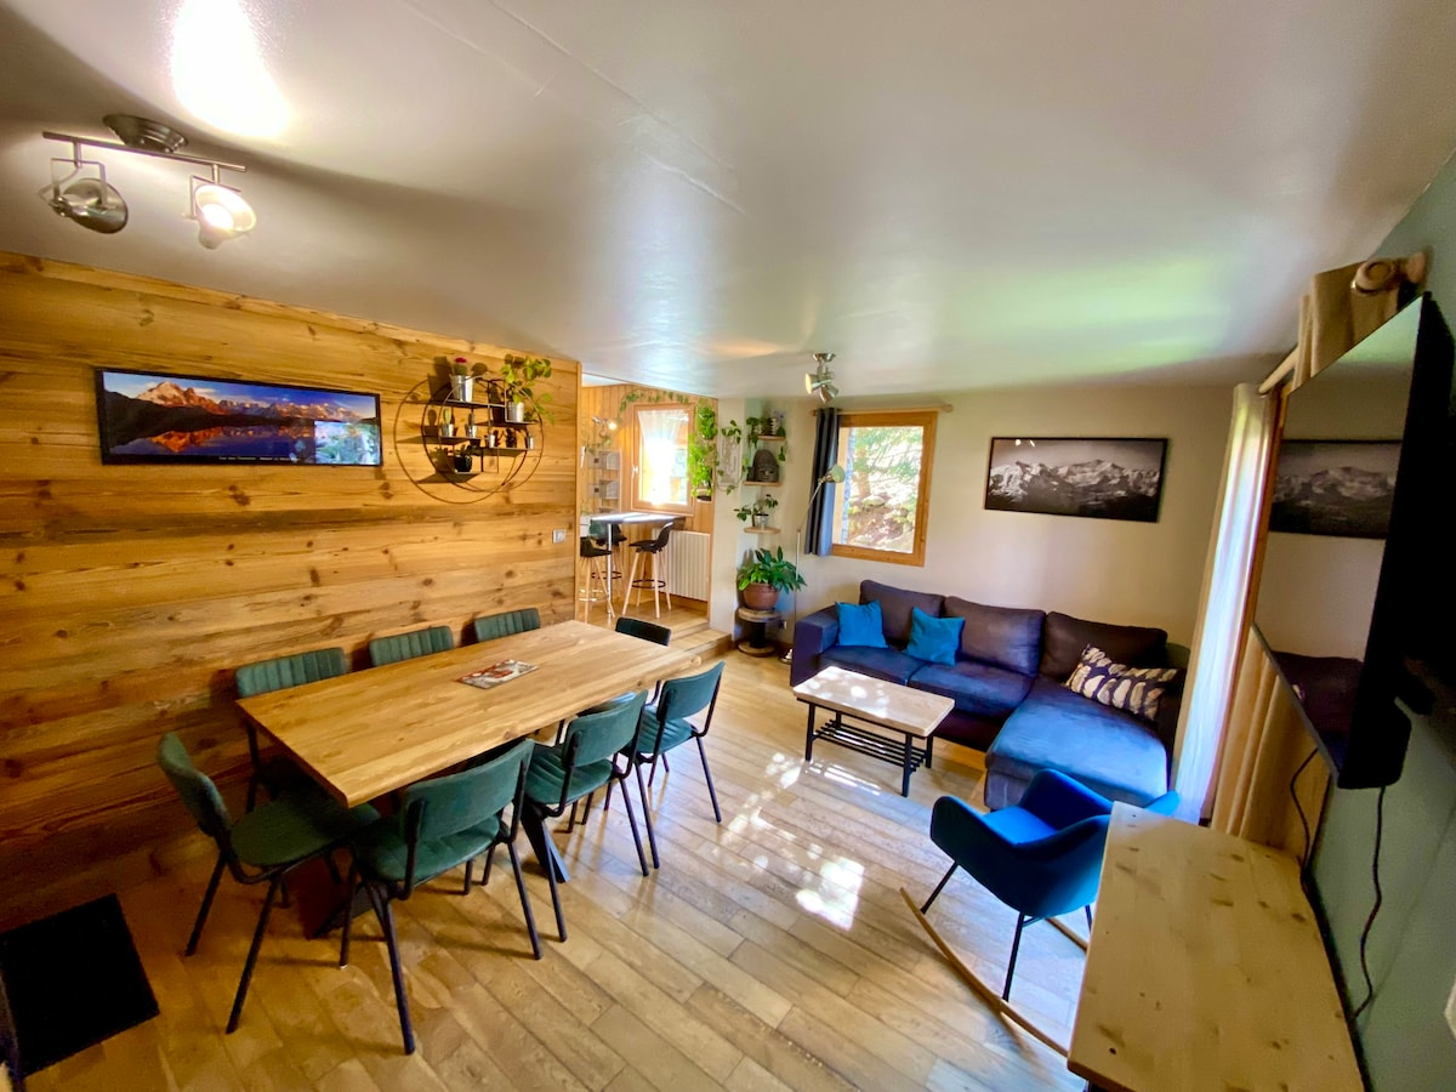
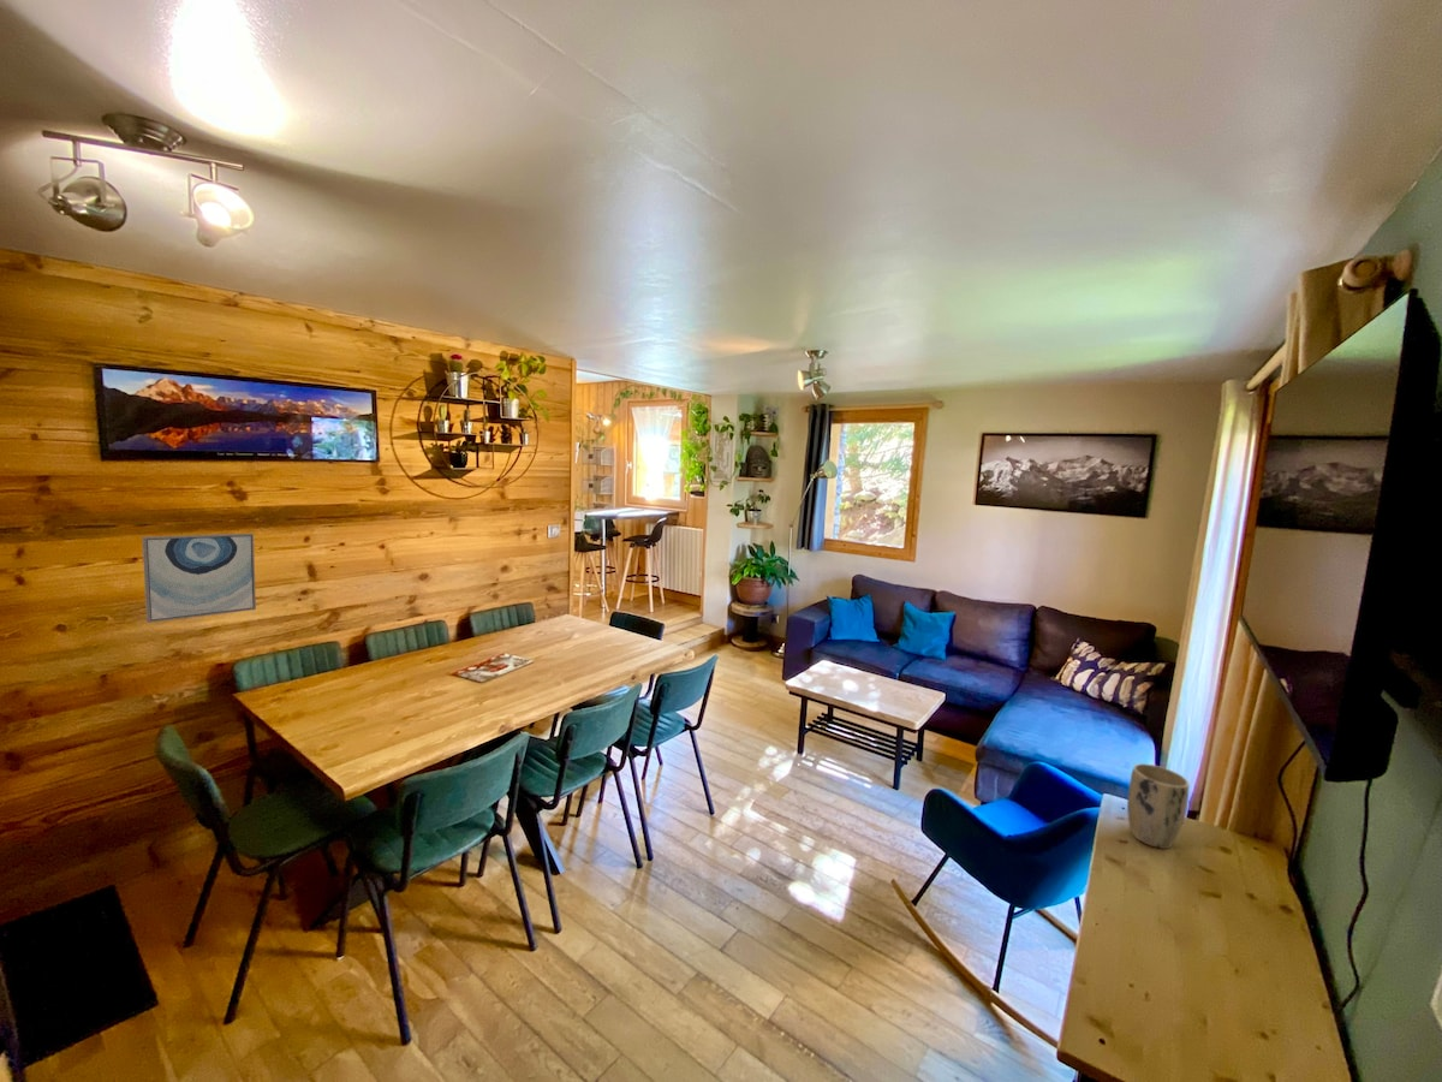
+ wall art [141,533,257,624]
+ plant pot [1126,762,1191,850]
